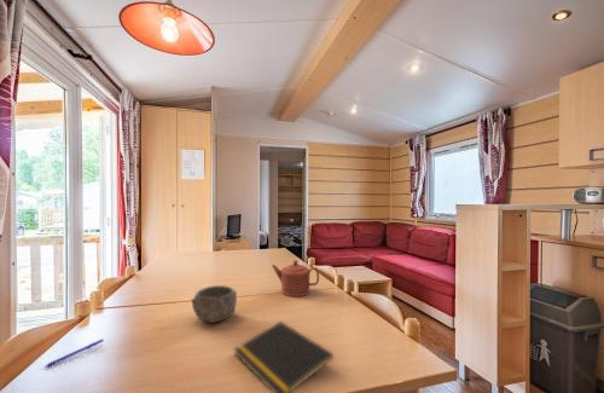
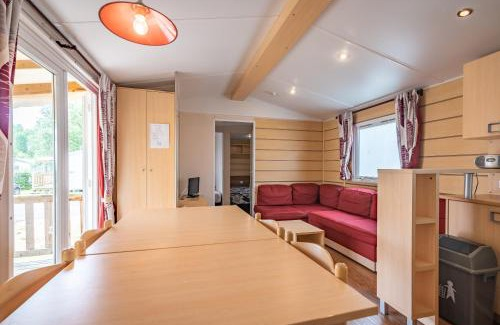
- bowl [190,284,238,324]
- notepad [232,320,335,393]
- pen [42,339,105,369]
- teapot [271,259,320,297]
